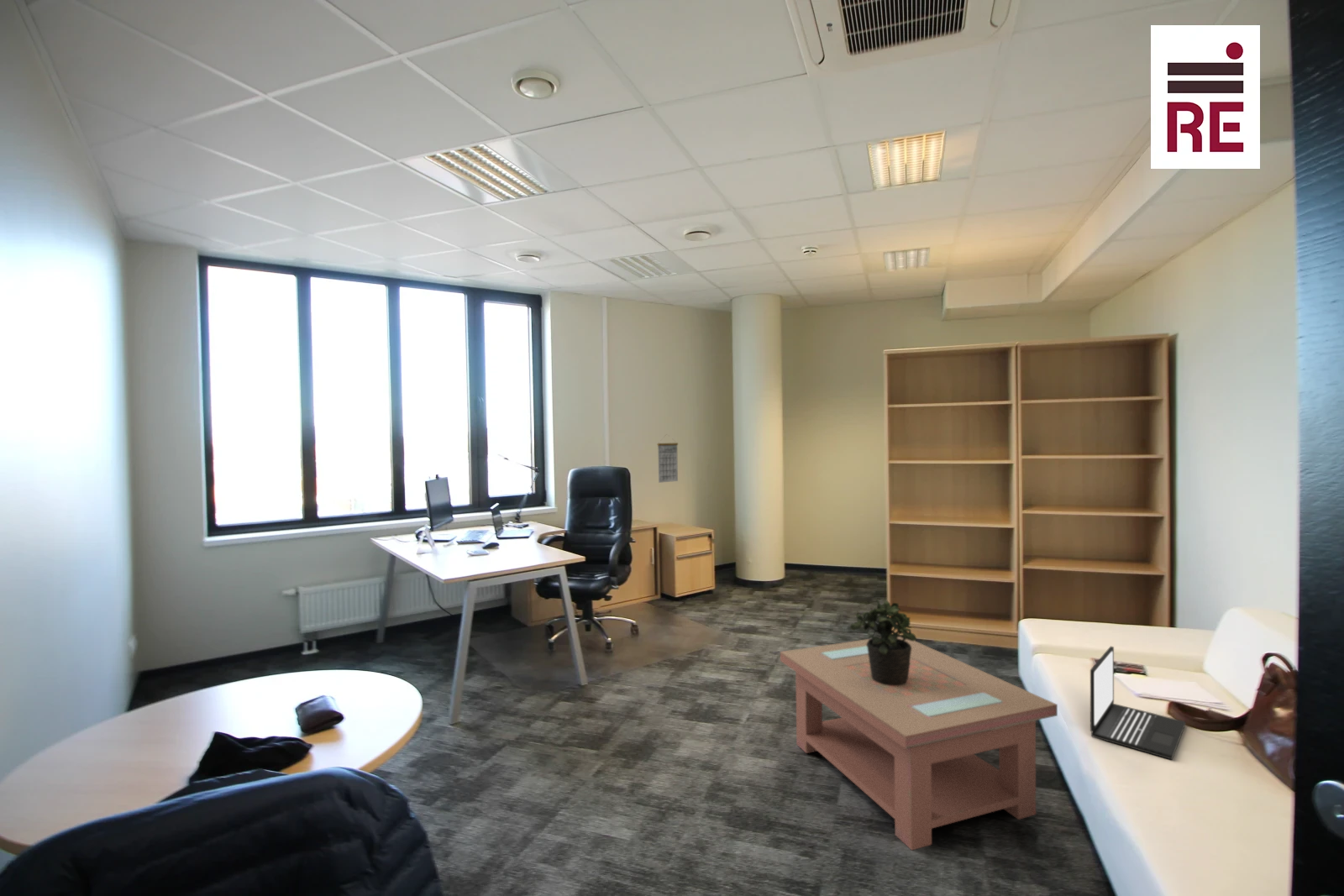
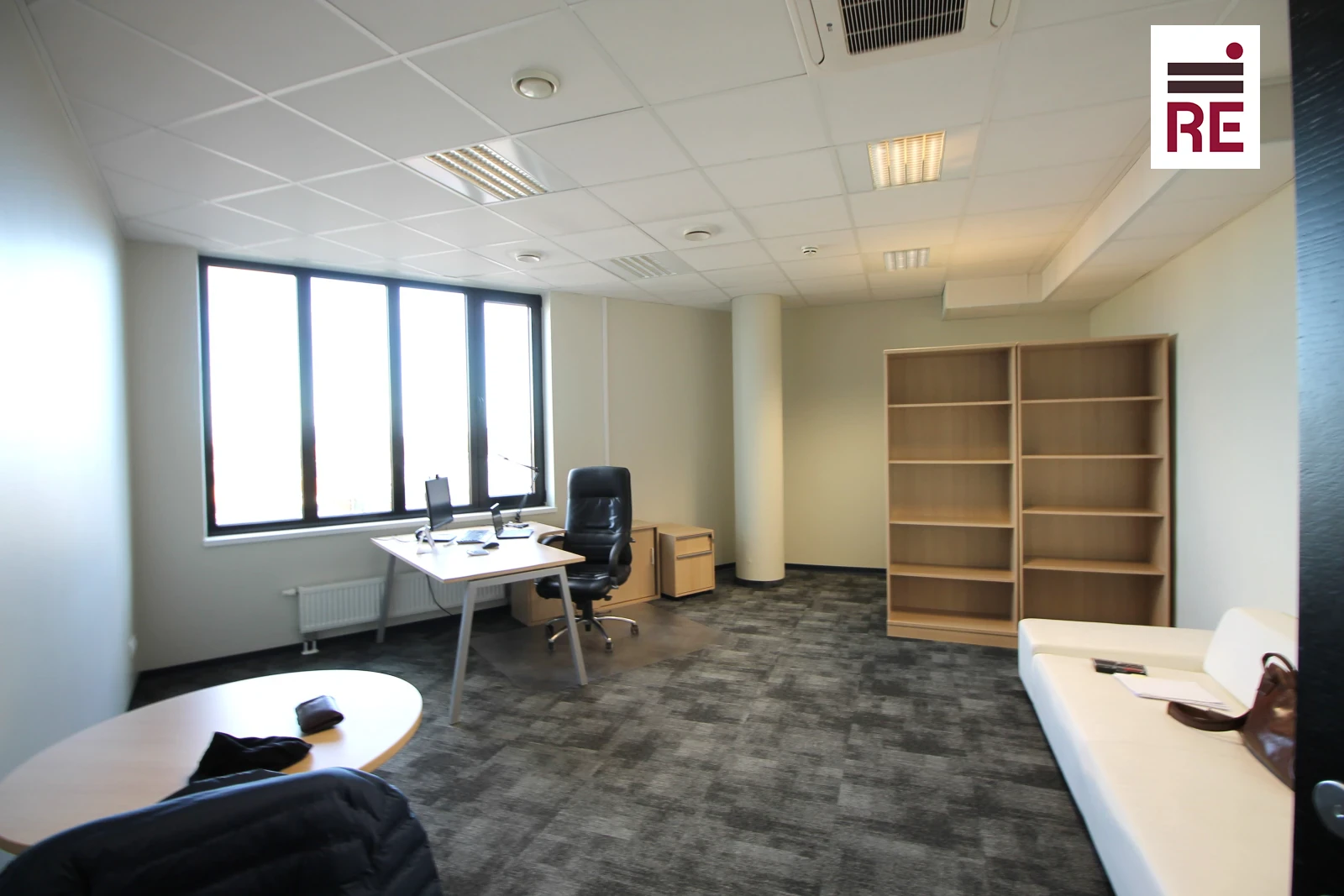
- laptop [1089,646,1186,761]
- potted plant [849,599,917,685]
- calendar [657,433,679,484]
- coffee table [780,637,1058,851]
